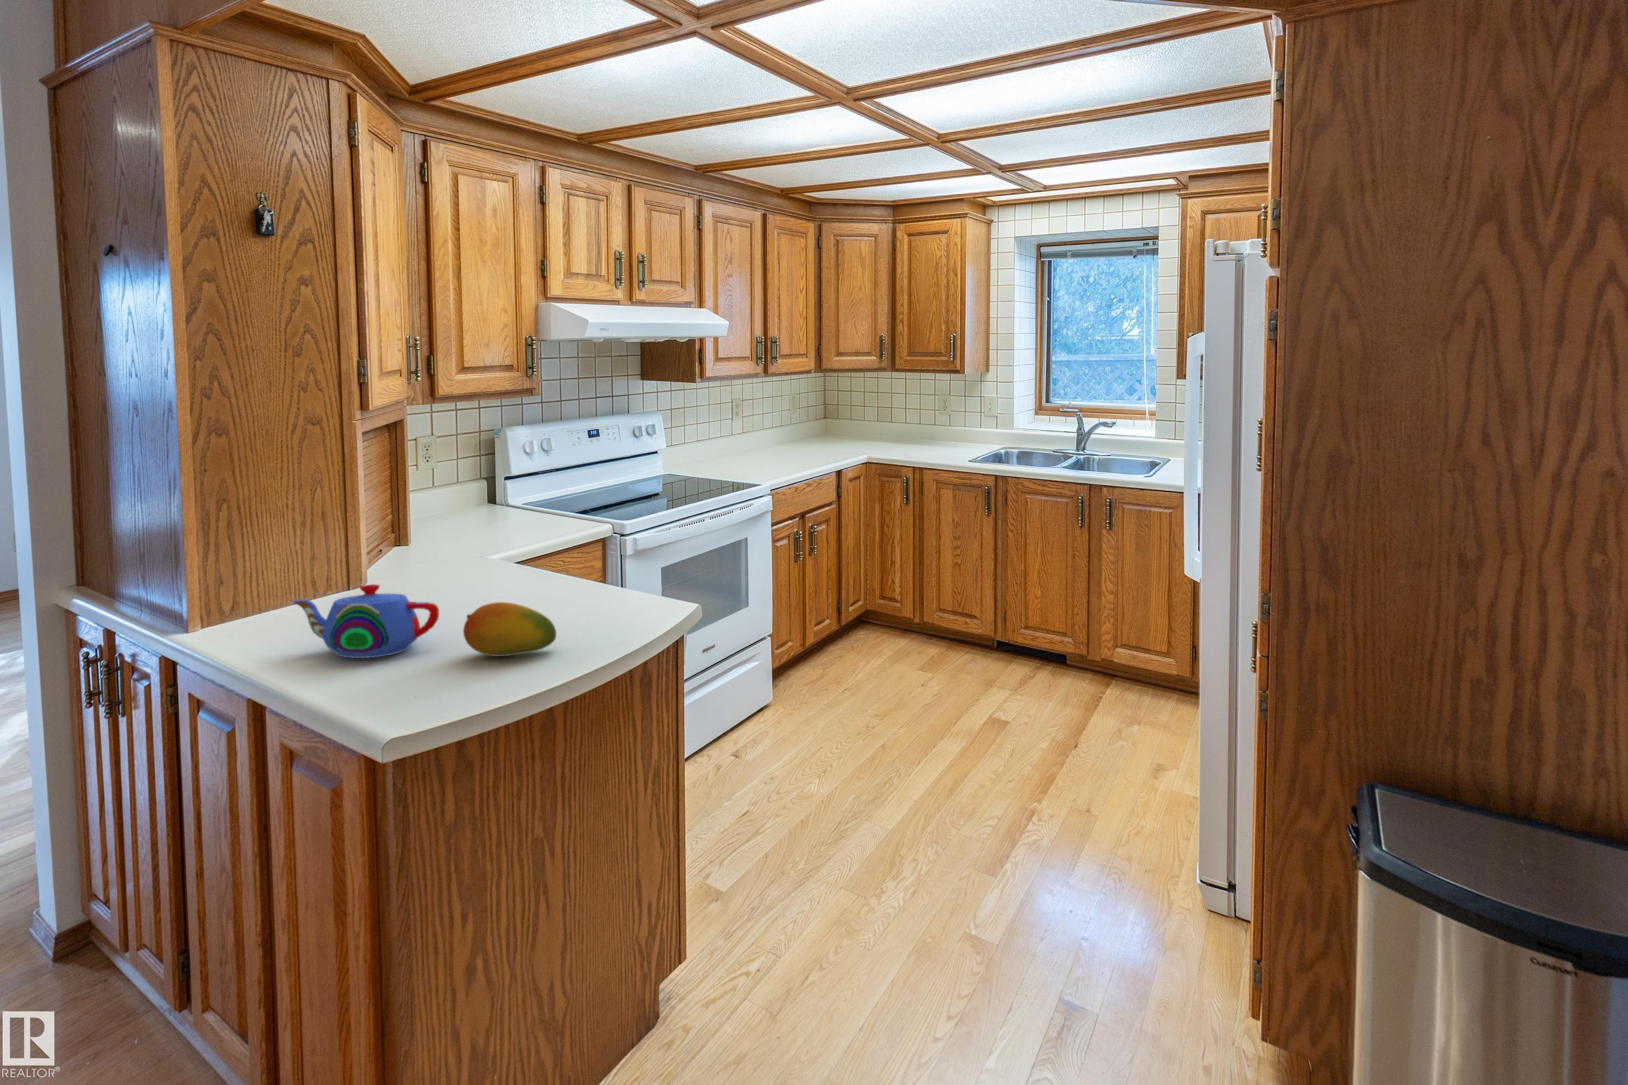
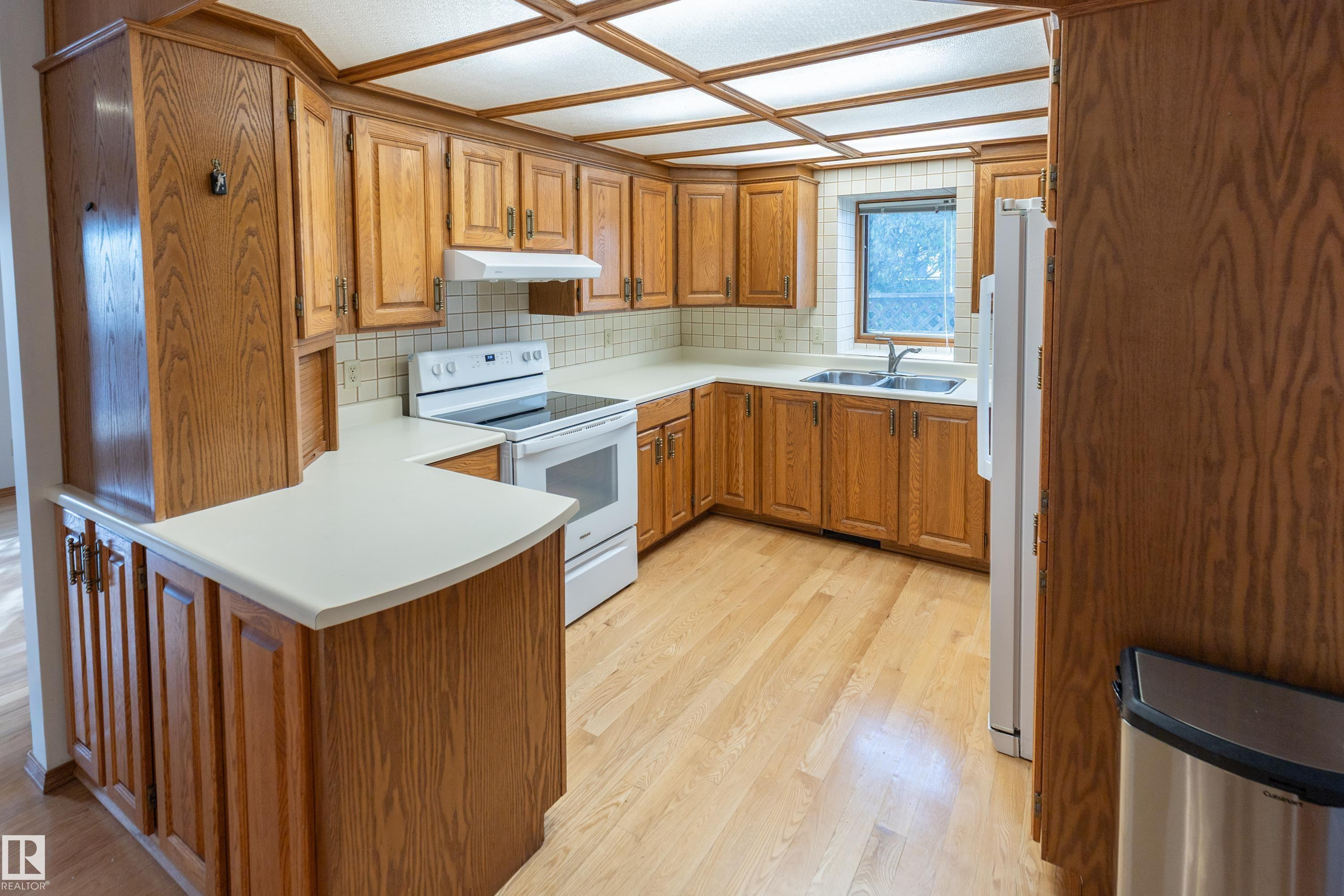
- teapot [292,584,440,659]
- fruit [463,602,557,658]
